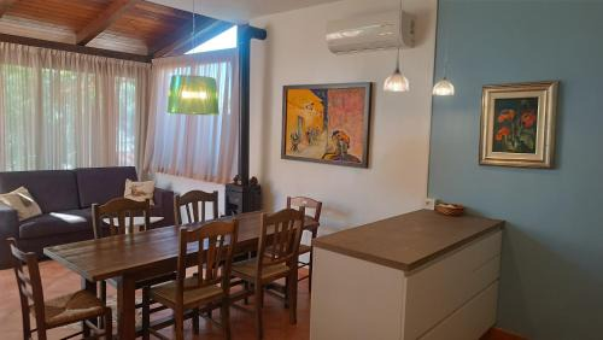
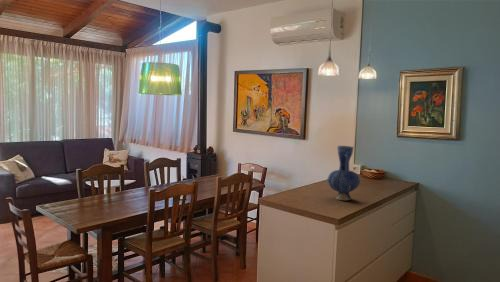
+ vase [326,145,361,201]
